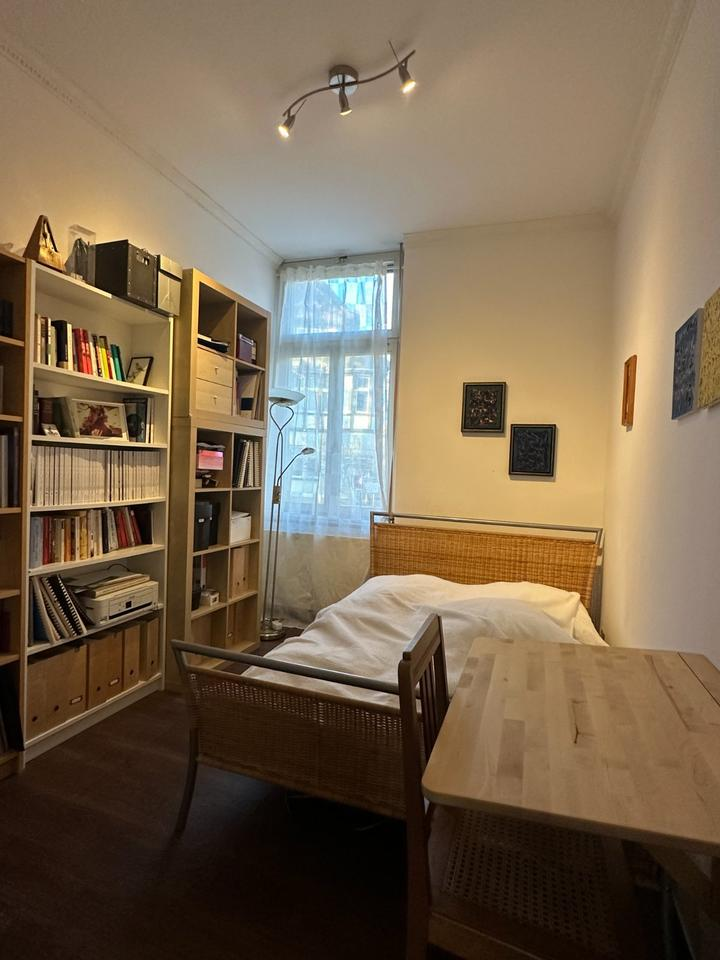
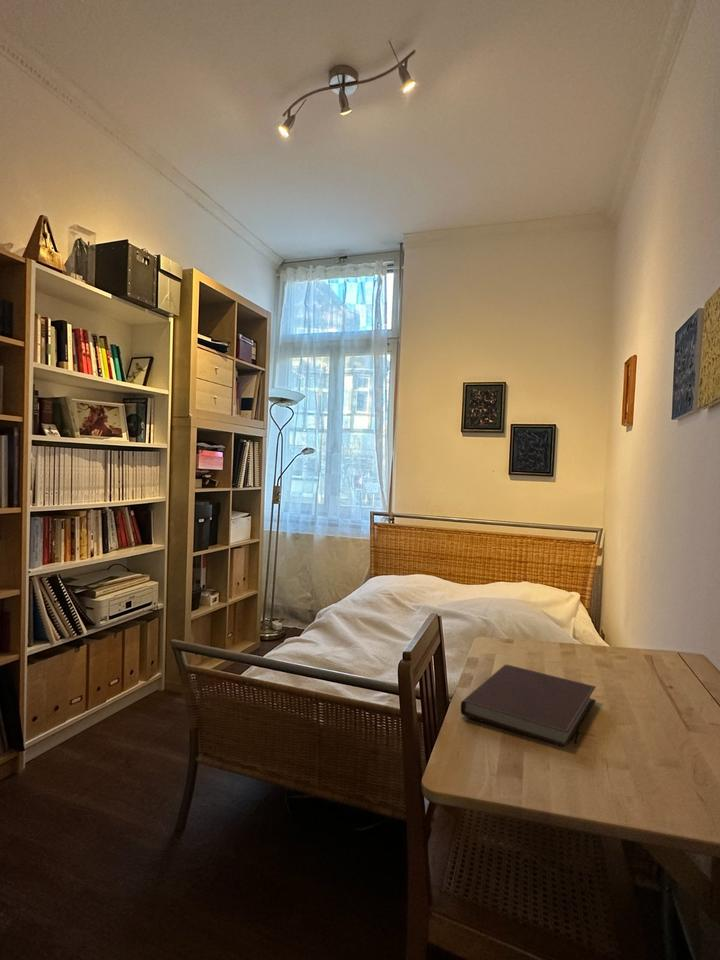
+ notebook [460,664,597,748]
